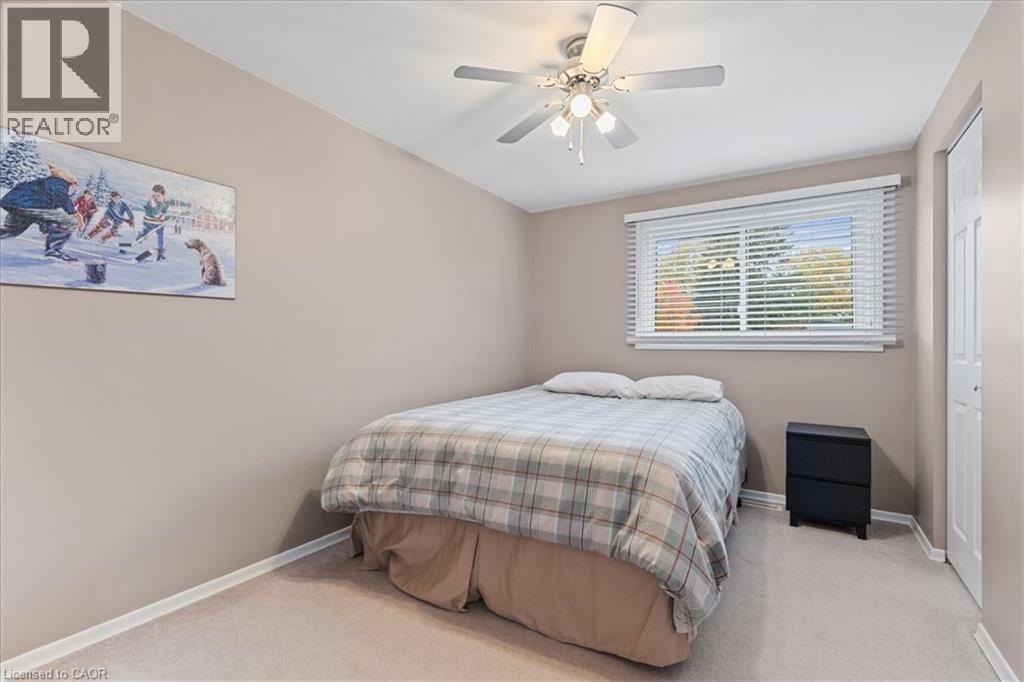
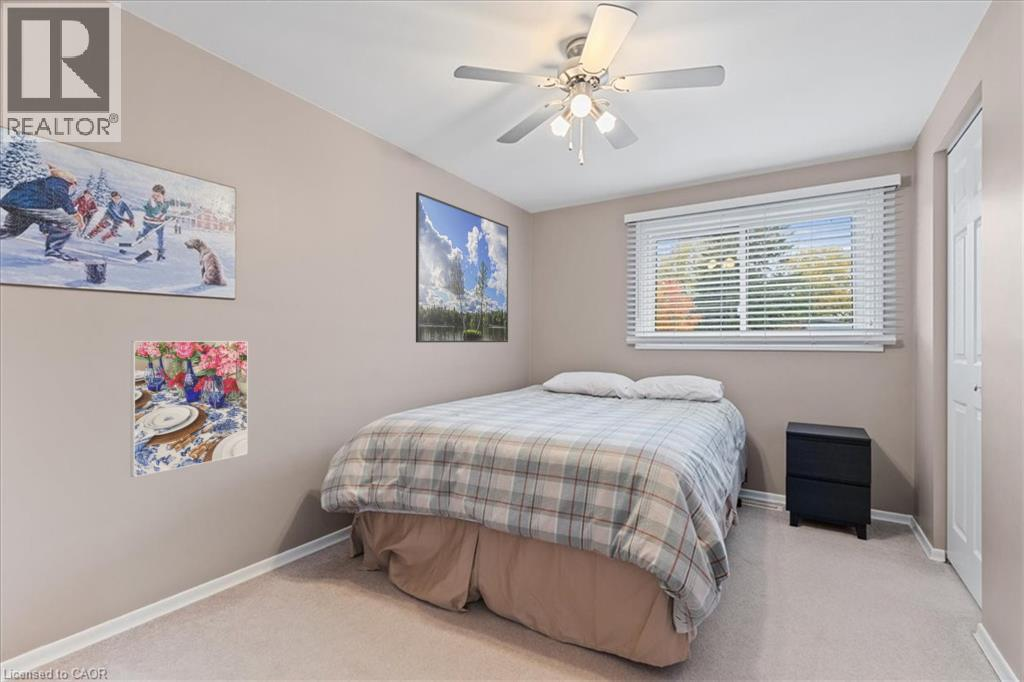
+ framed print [415,191,509,344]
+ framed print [130,340,249,478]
